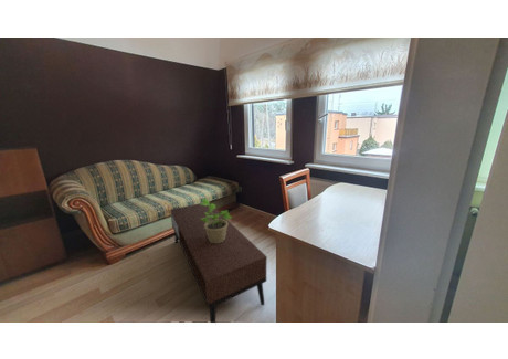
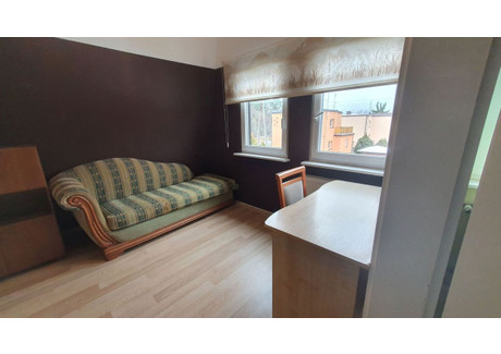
- potted plant [200,198,233,243]
- coffee table [169,202,268,324]
